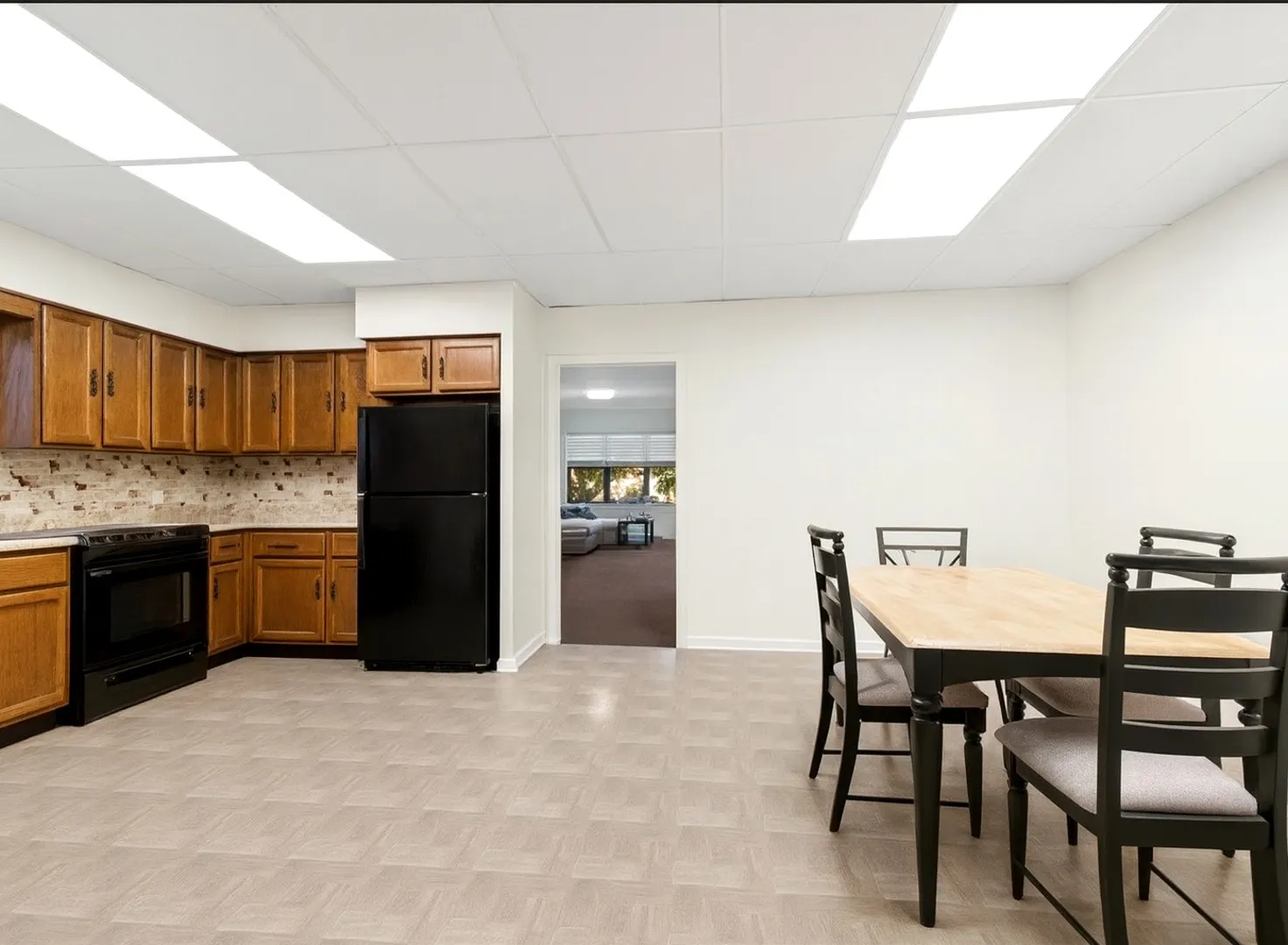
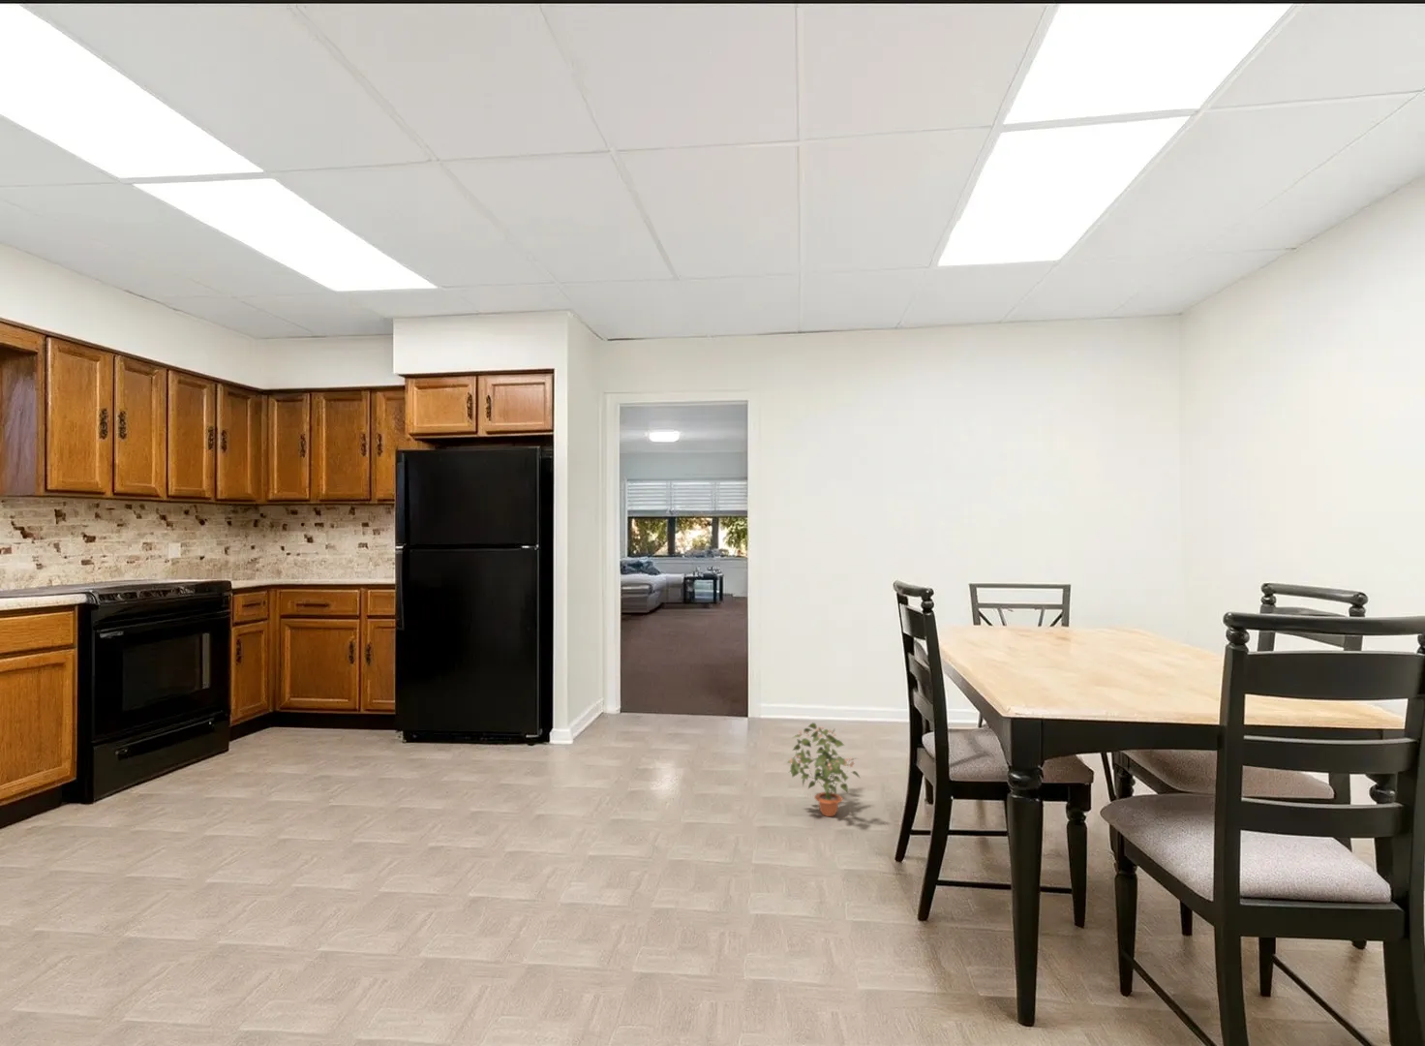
+ potted plant [787,722,862,818]
